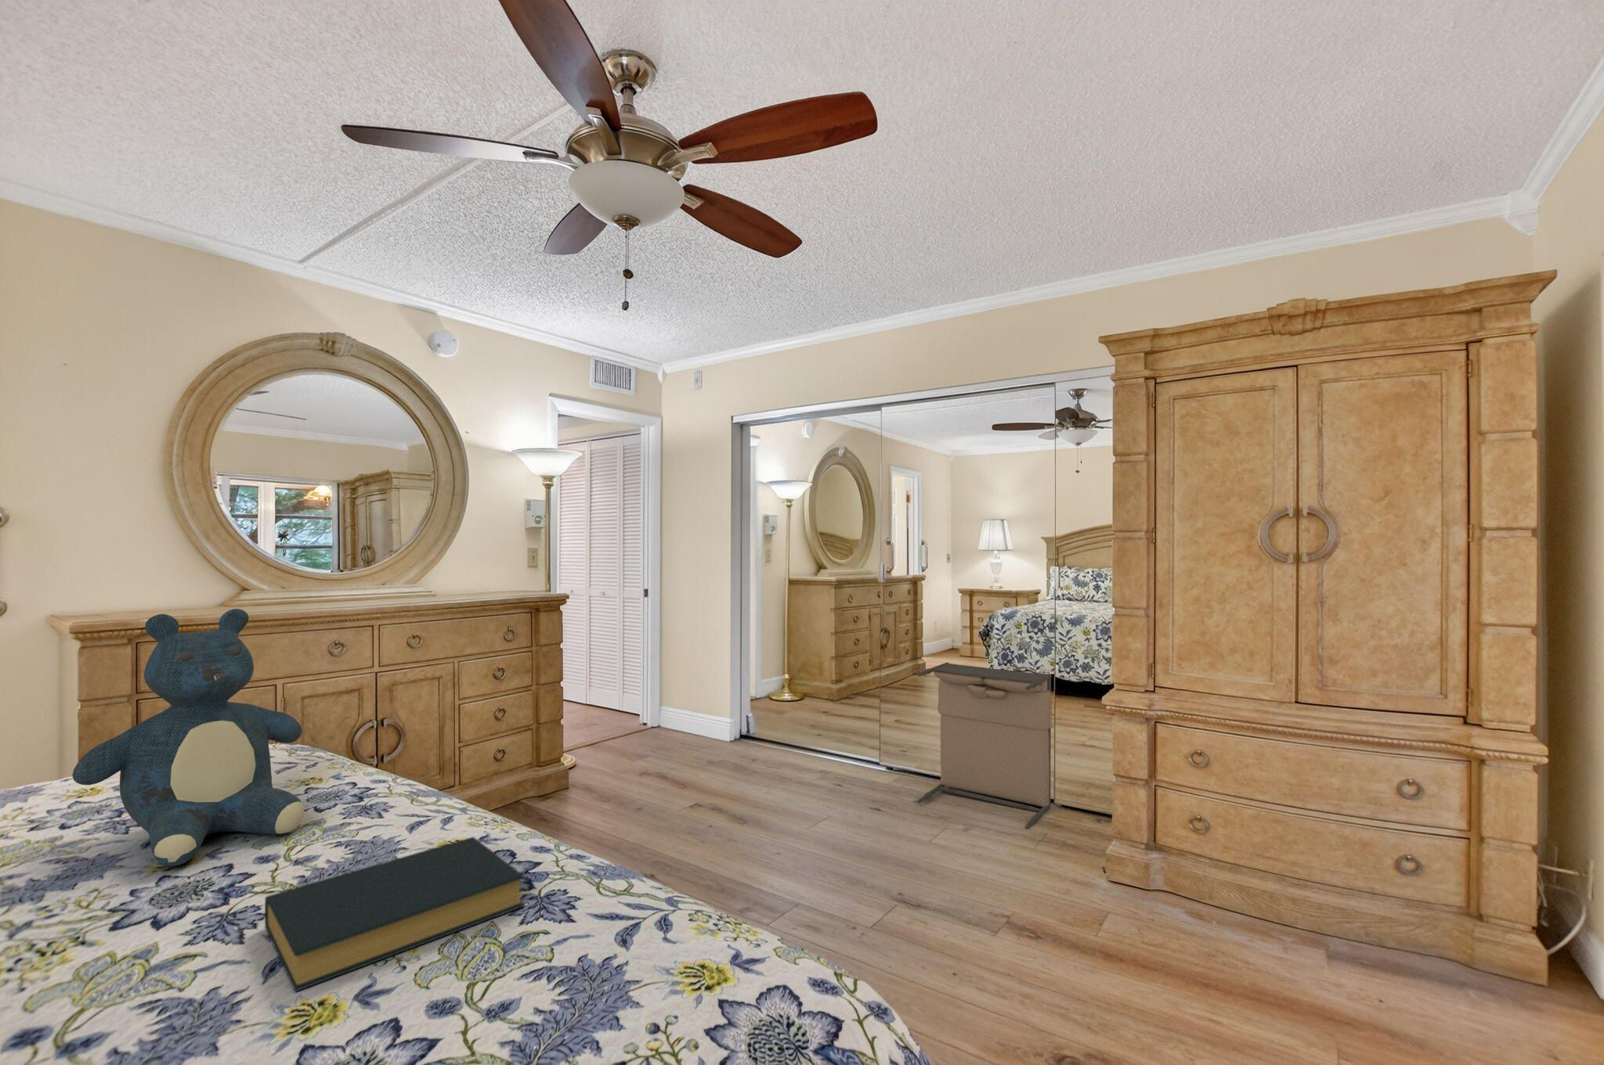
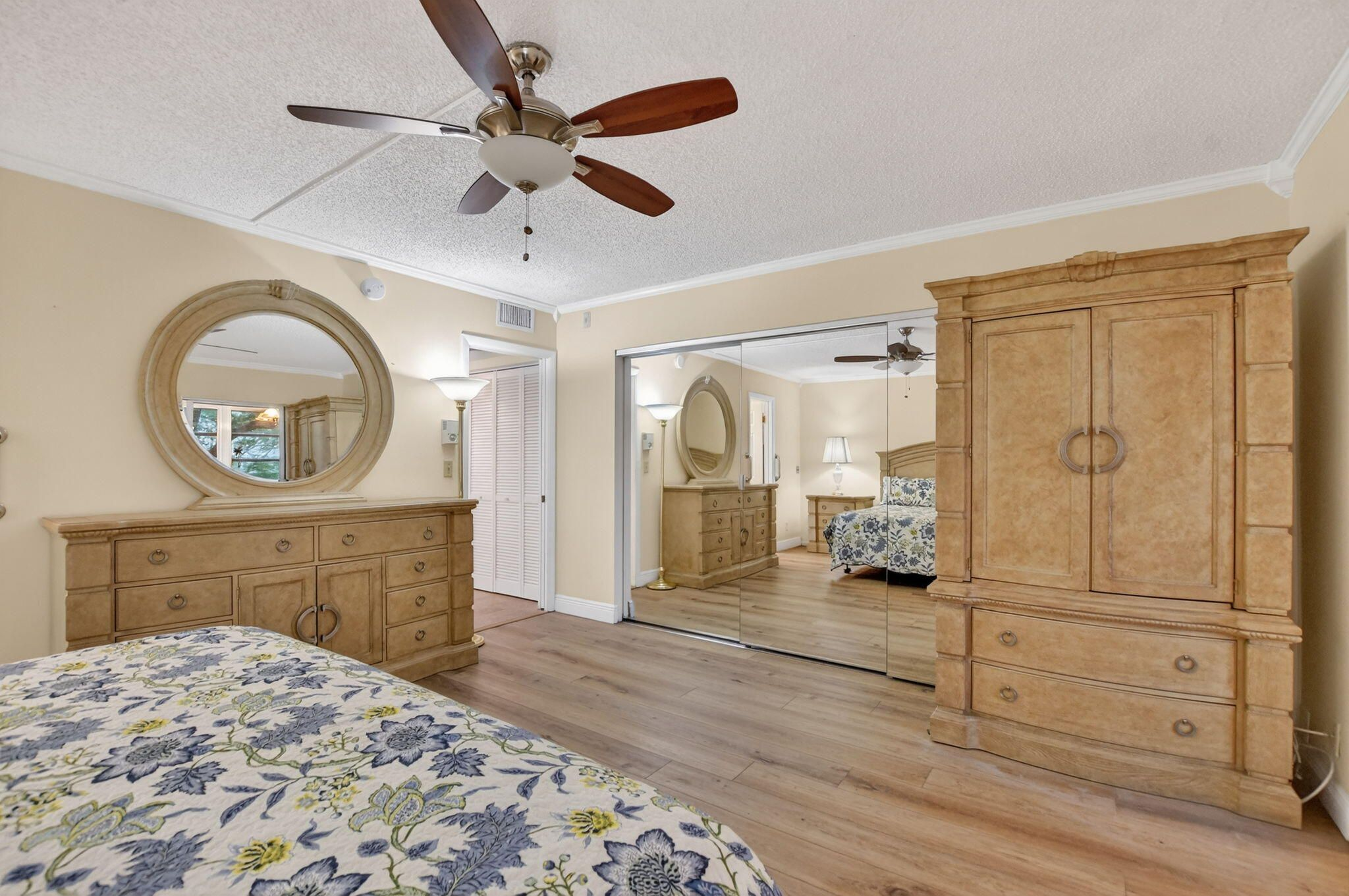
- teddy bear [71,609,304,867]
- laundry hamper [917,661,1052,830]
- hardback book [264,836,526,992]
